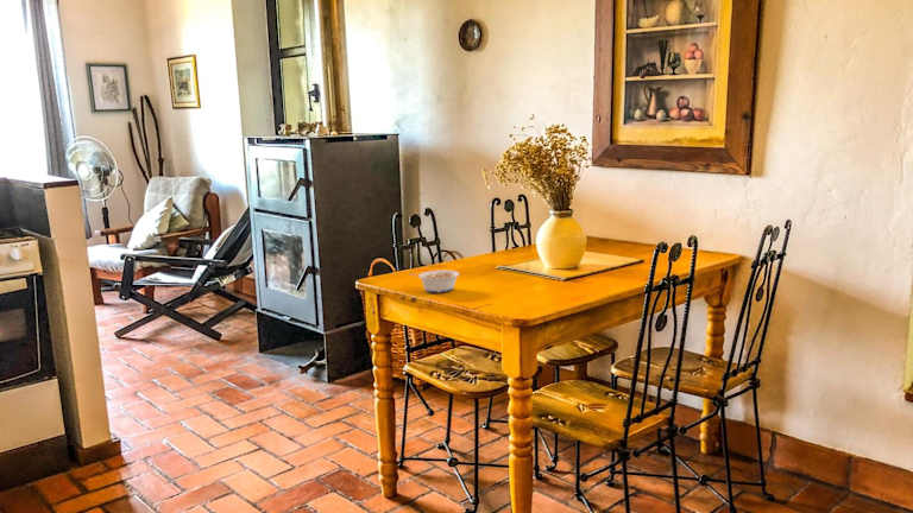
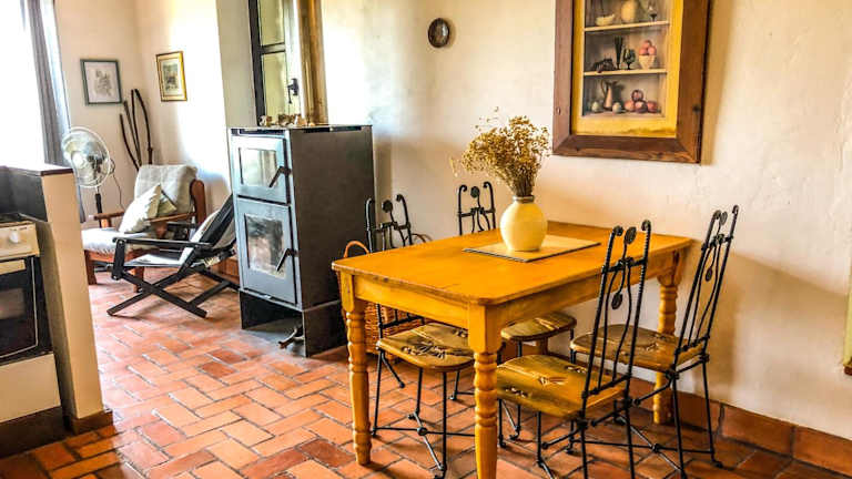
- legume [408,270,460,293]
